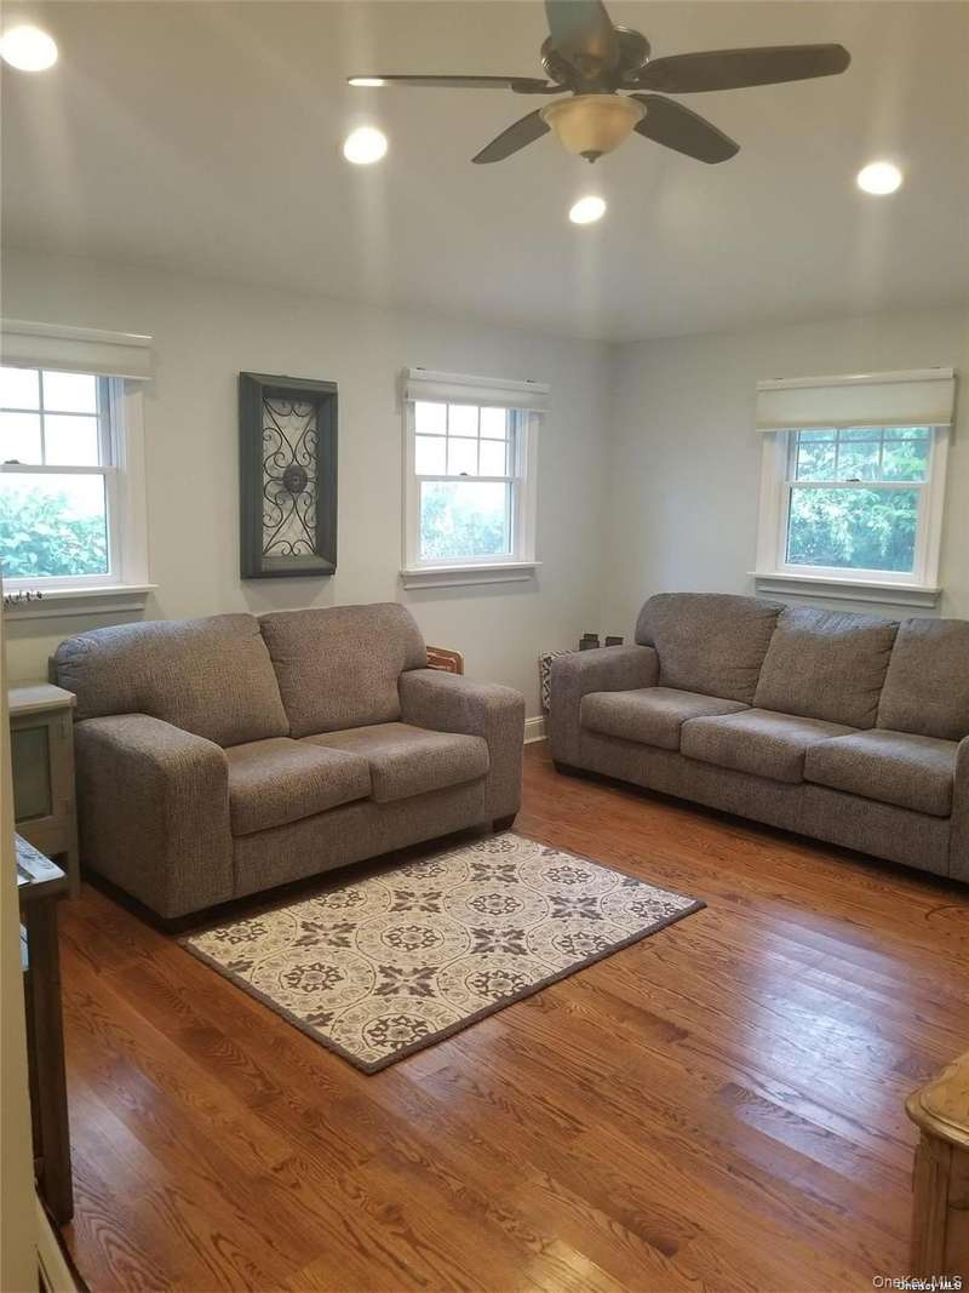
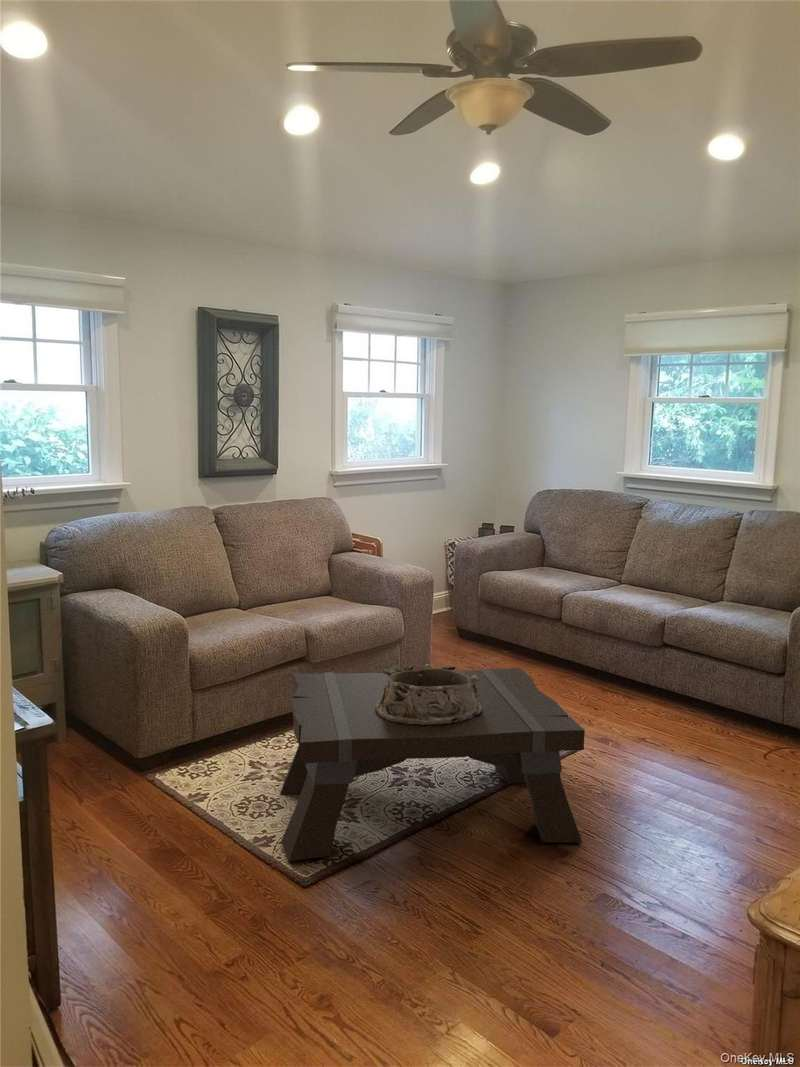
+ coffee table [279,667,586,862]
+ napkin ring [375,663,482,725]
